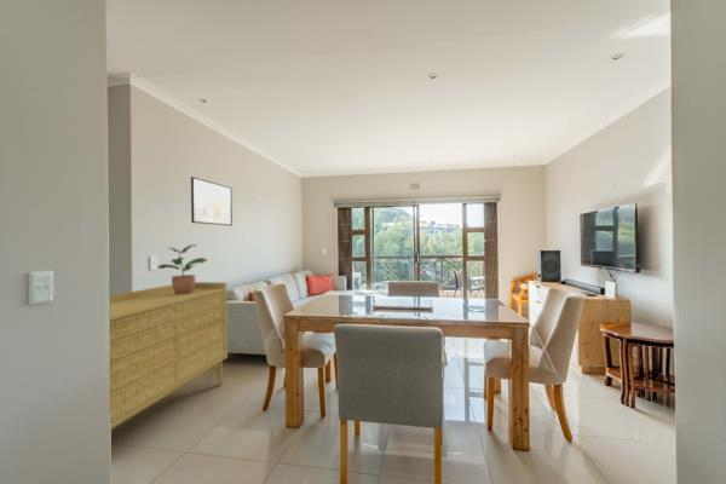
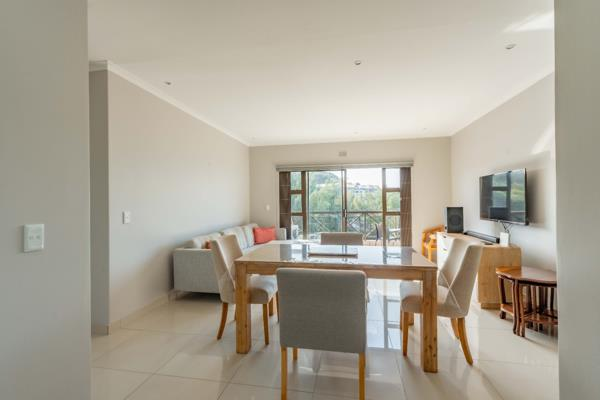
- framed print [190,175,234,227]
- potted plant [156,243,208,294]
- sideboard [109,281,229,431]
